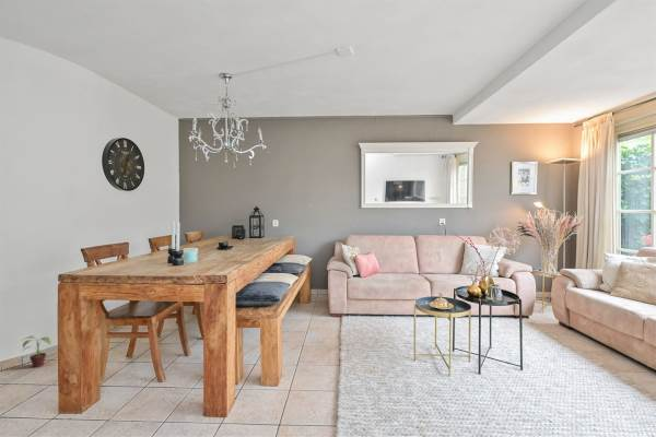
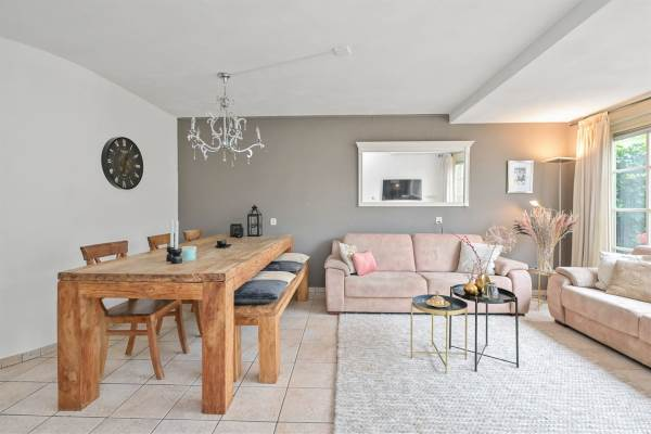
- potted plant [21,335,51,368]
